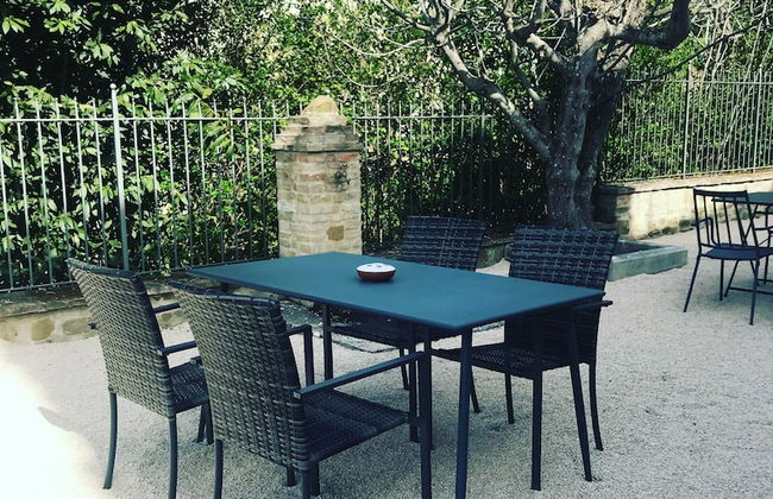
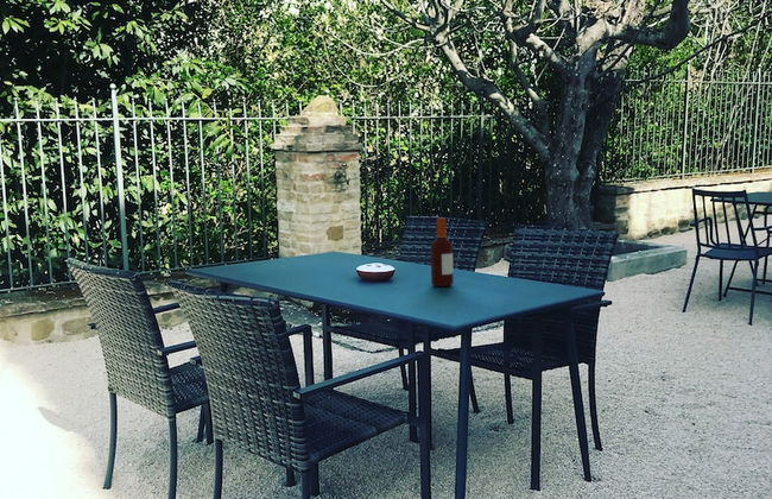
+ bottle [430,217,455,288]
